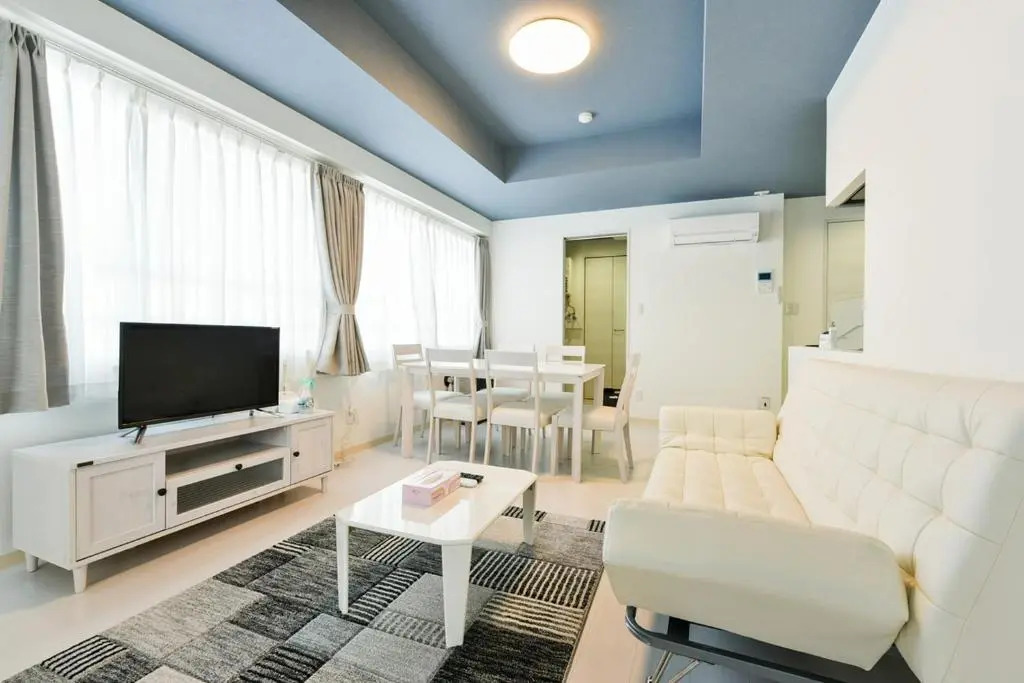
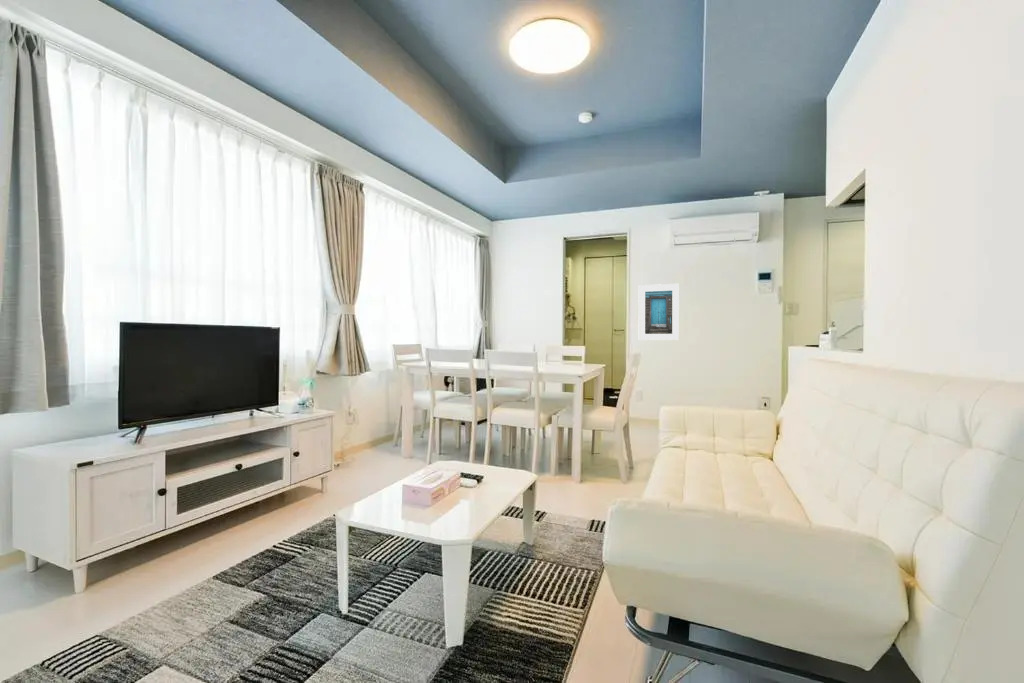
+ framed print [638,283,680,341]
